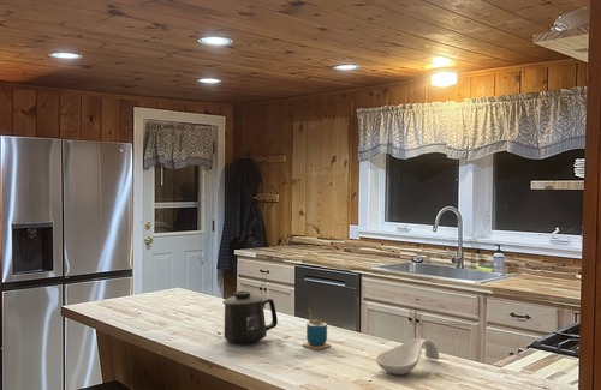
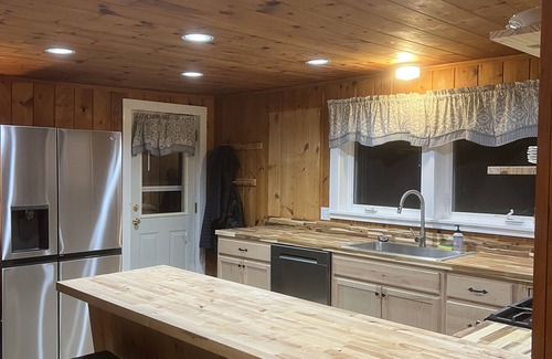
- spoon rest [375,337,440,376]
- mug [221,289,279,346]
- cup [302,307,332,350]
